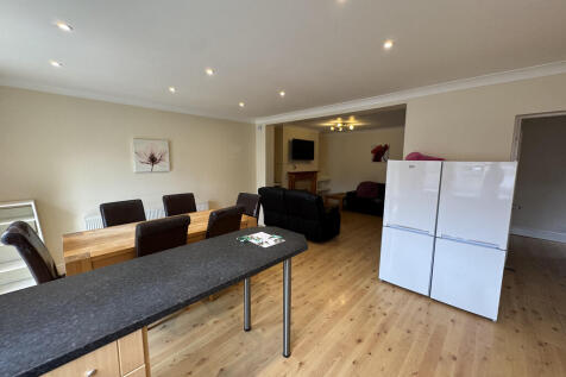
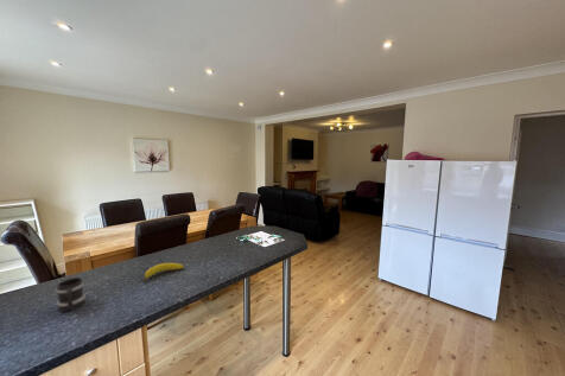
+ mug [56,276,87,313]
+ fruit [142,262,185,283]
